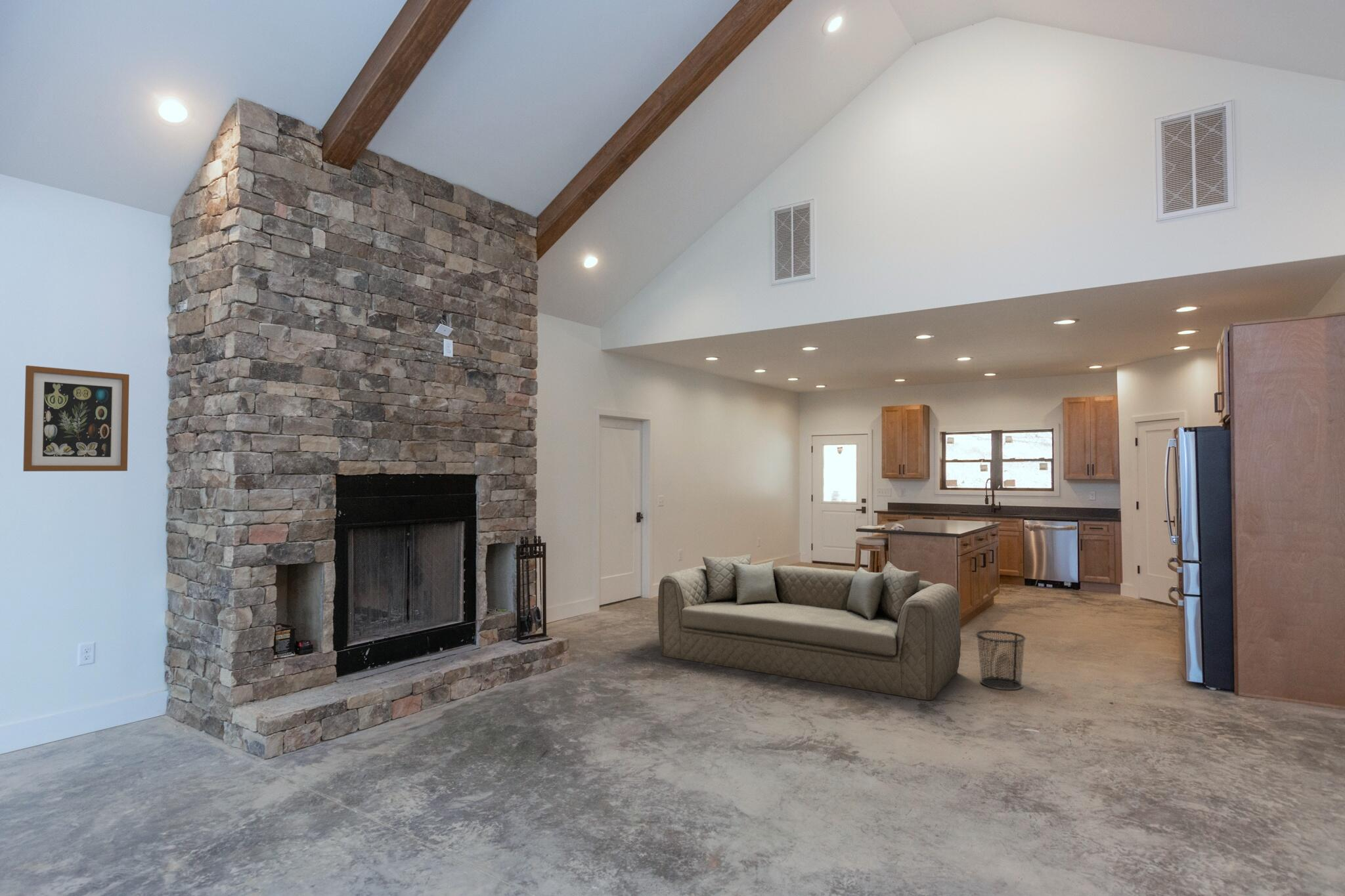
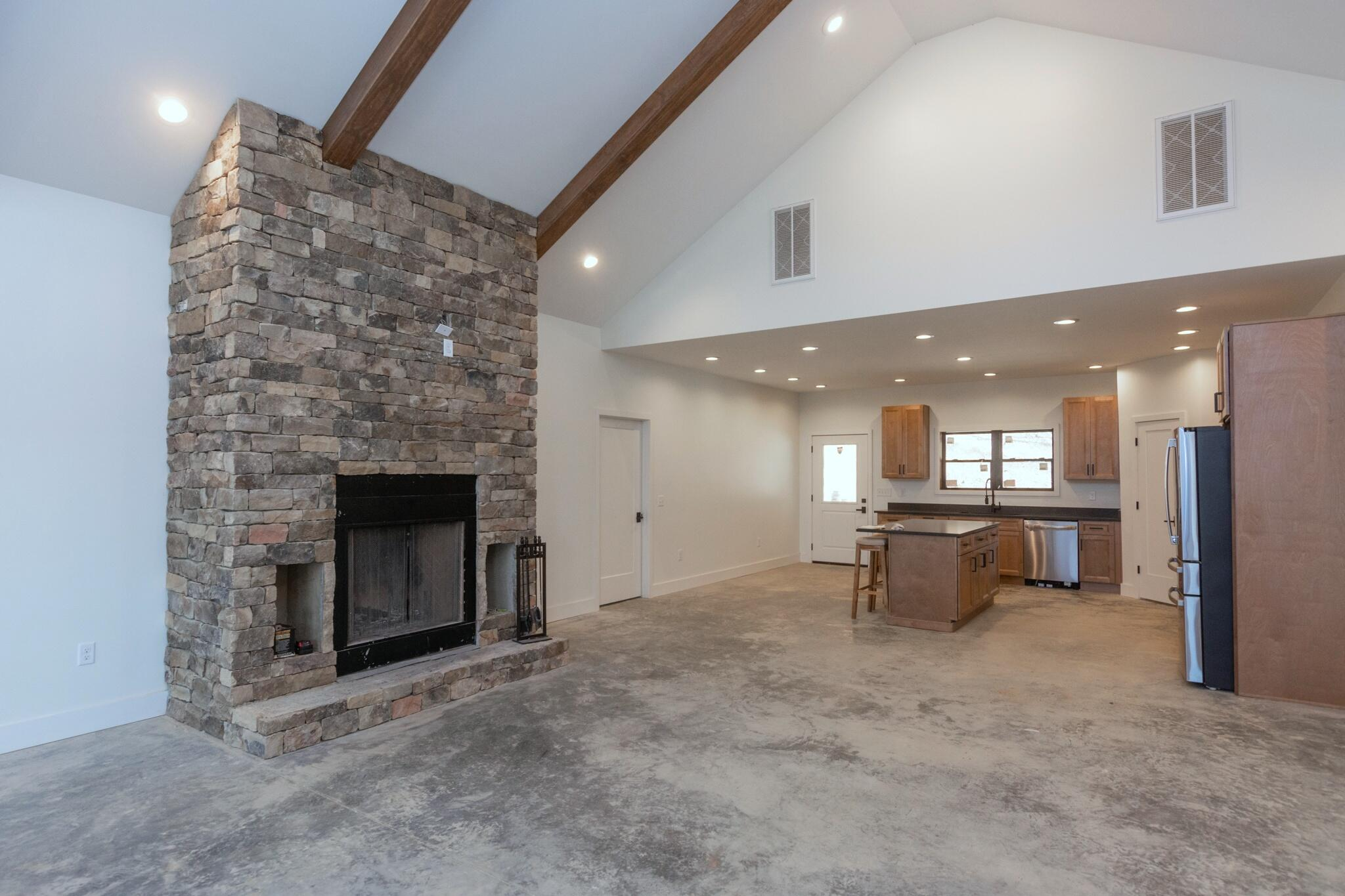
- waste bin [975,629,1026,691]
- wall art [22,365,130,472]
- sofa [657,553,961,701]
